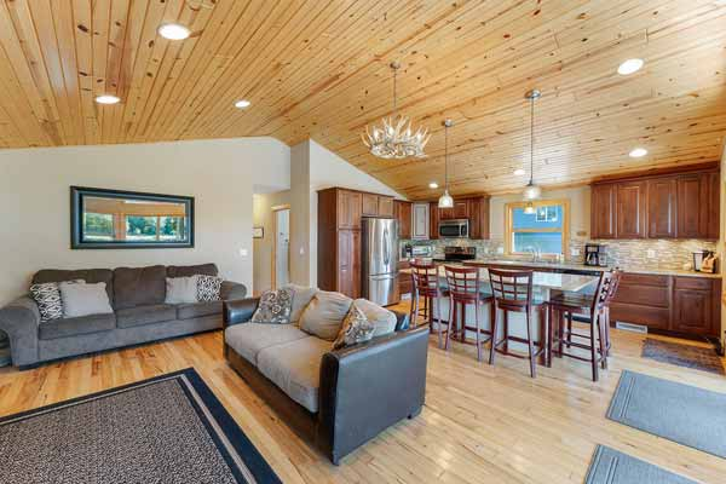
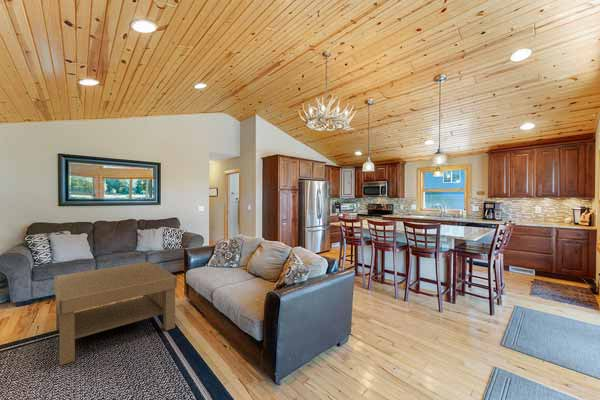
+ coffee table [53,261,178,367]
